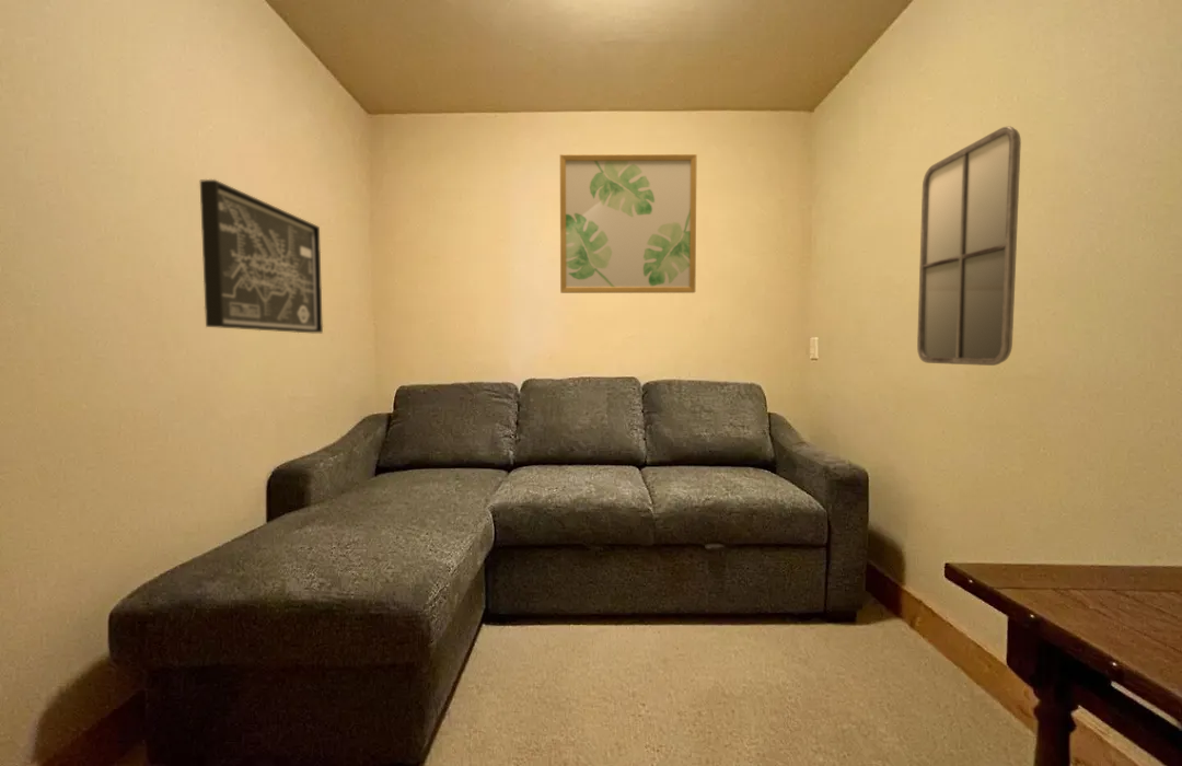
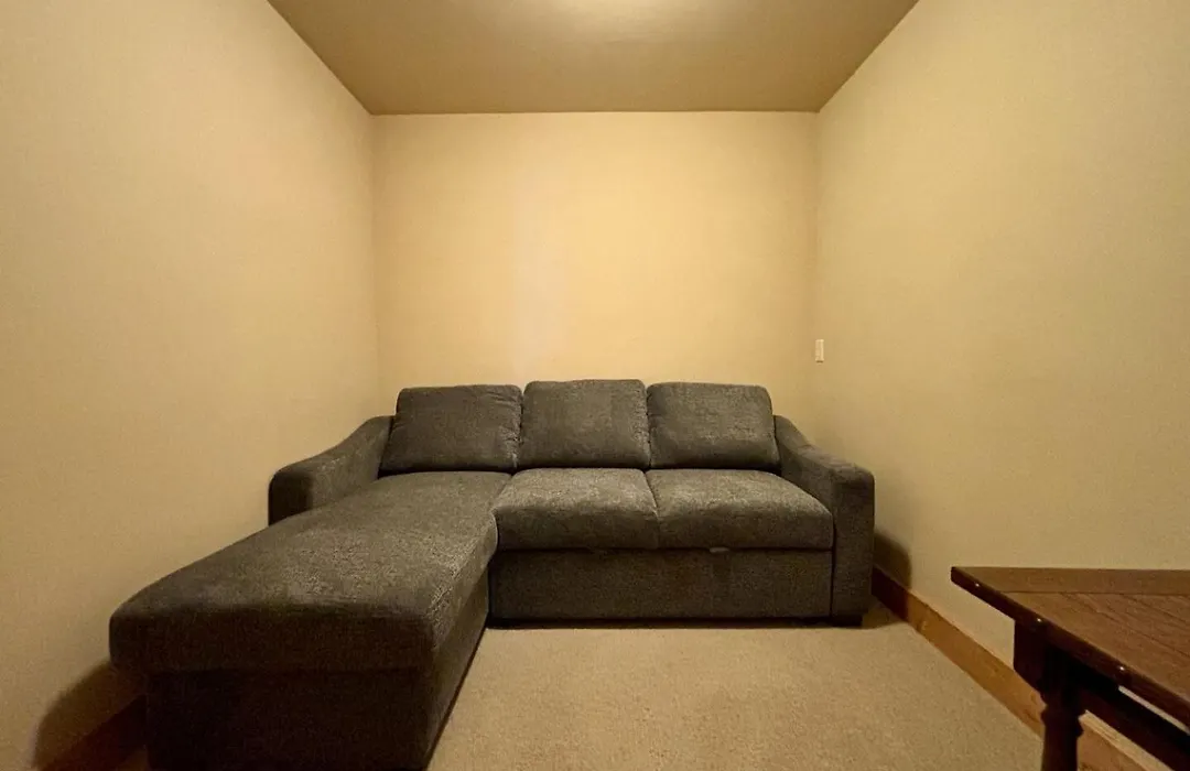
- wall art [559,153,698,294]
- wall art [199,178,324,334]
- home mirror [916,125,1022,367]
